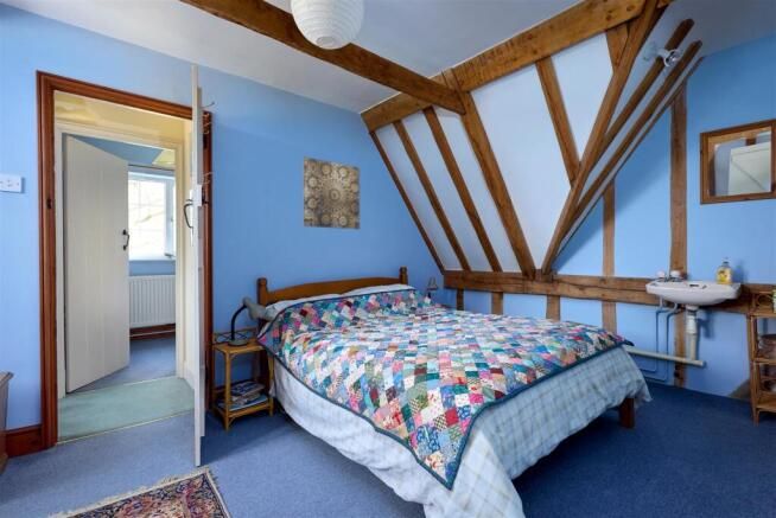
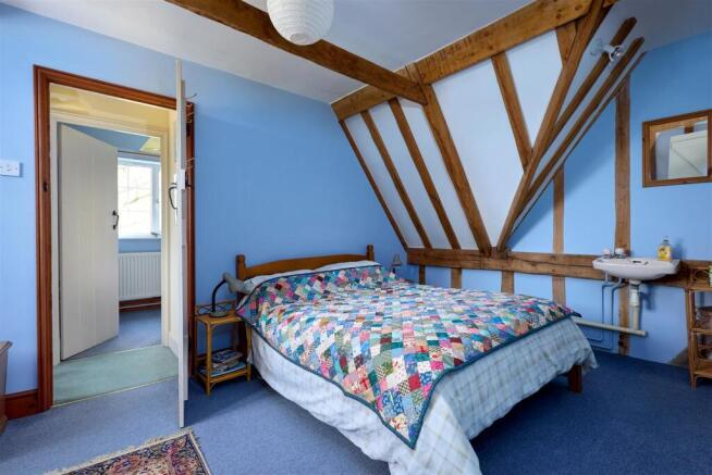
- wall art [301,156,361,230]
